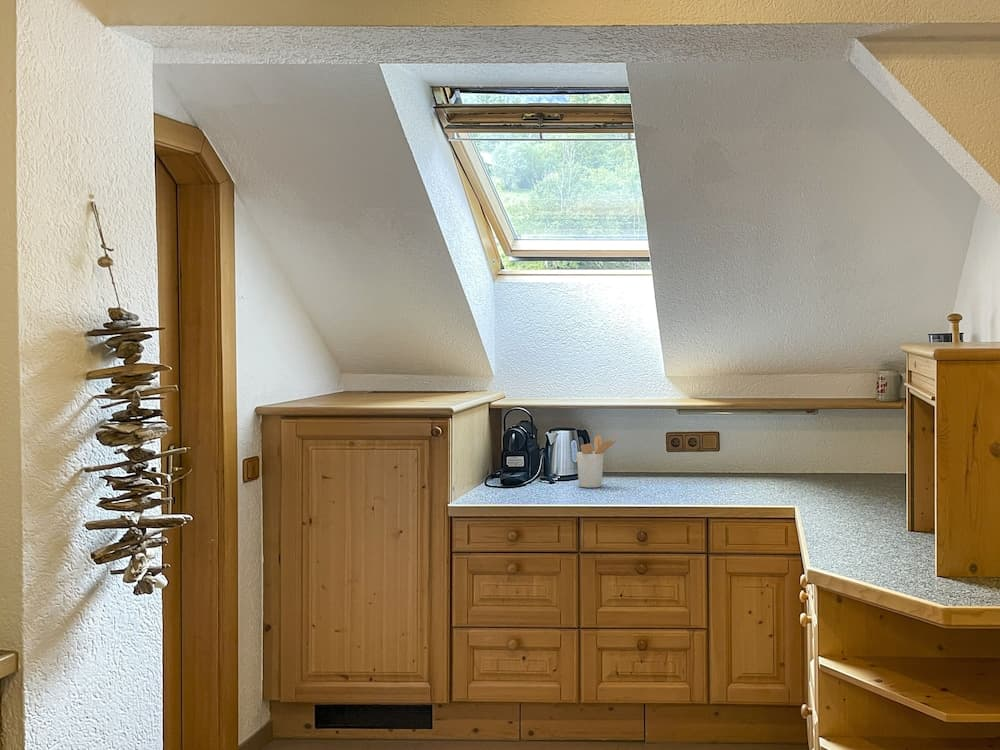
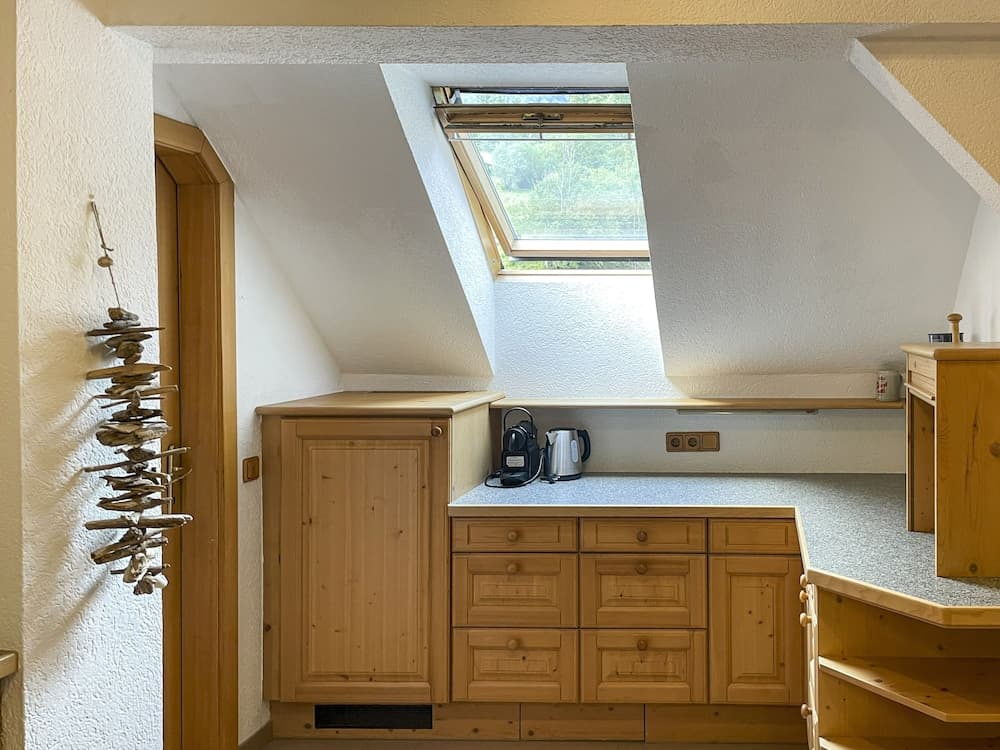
- utensil holder [576,435,618,489]
